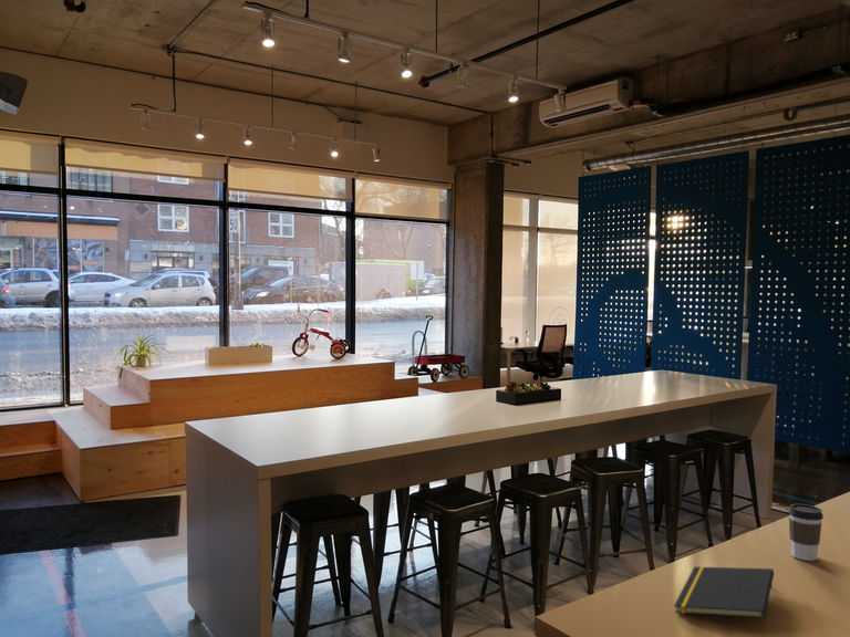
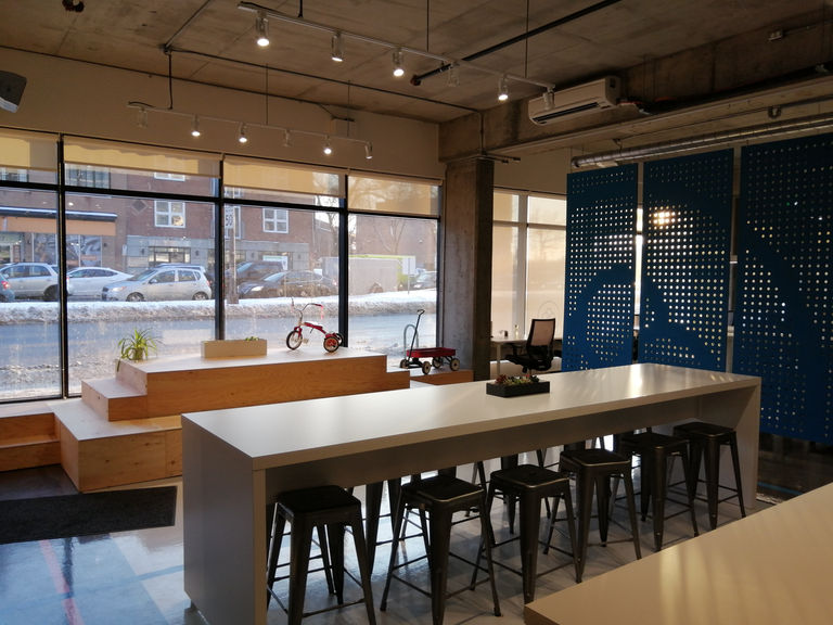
- notepad [673,565,775,619]
- coffee cup [787,503,825,562]
